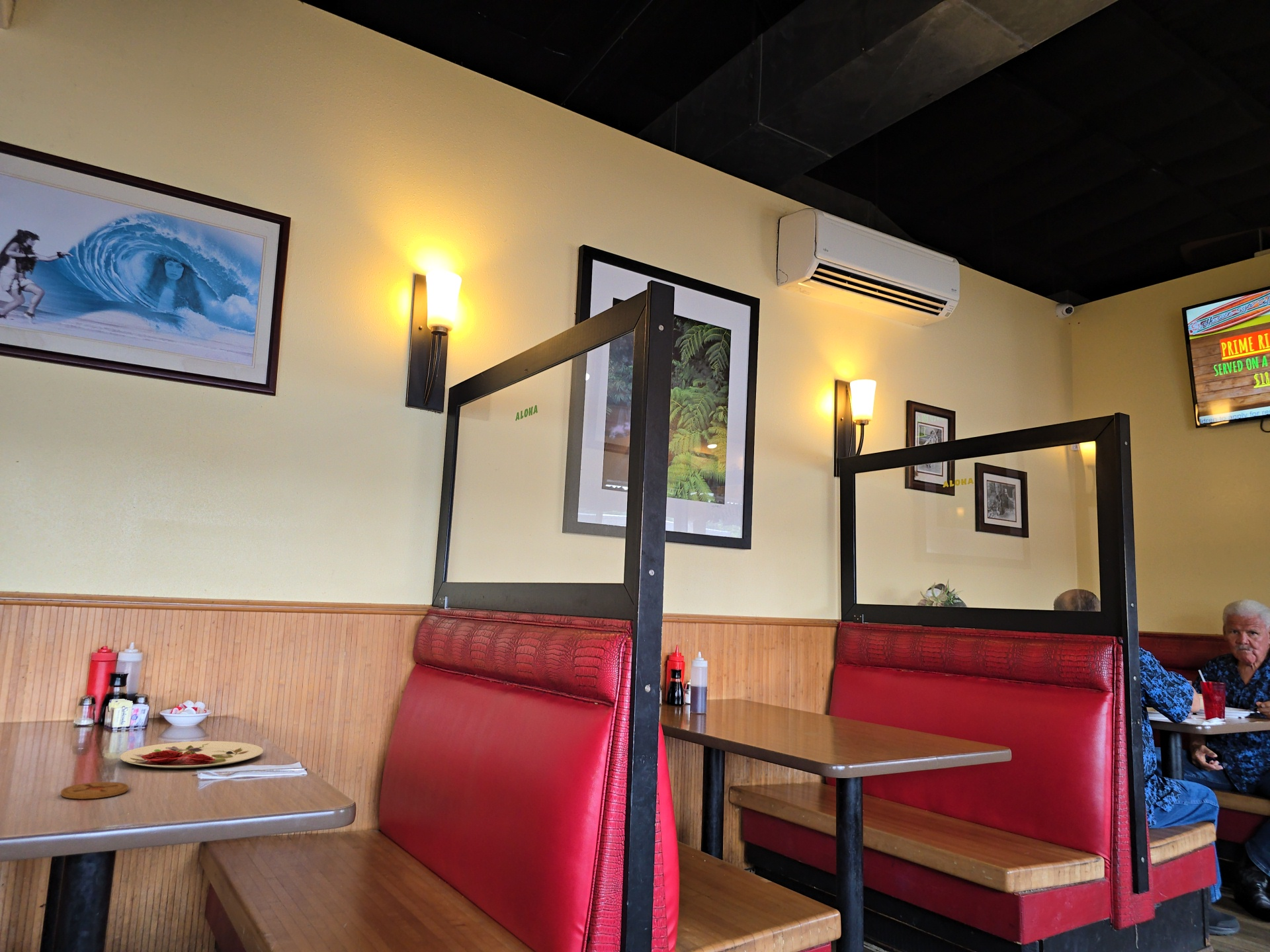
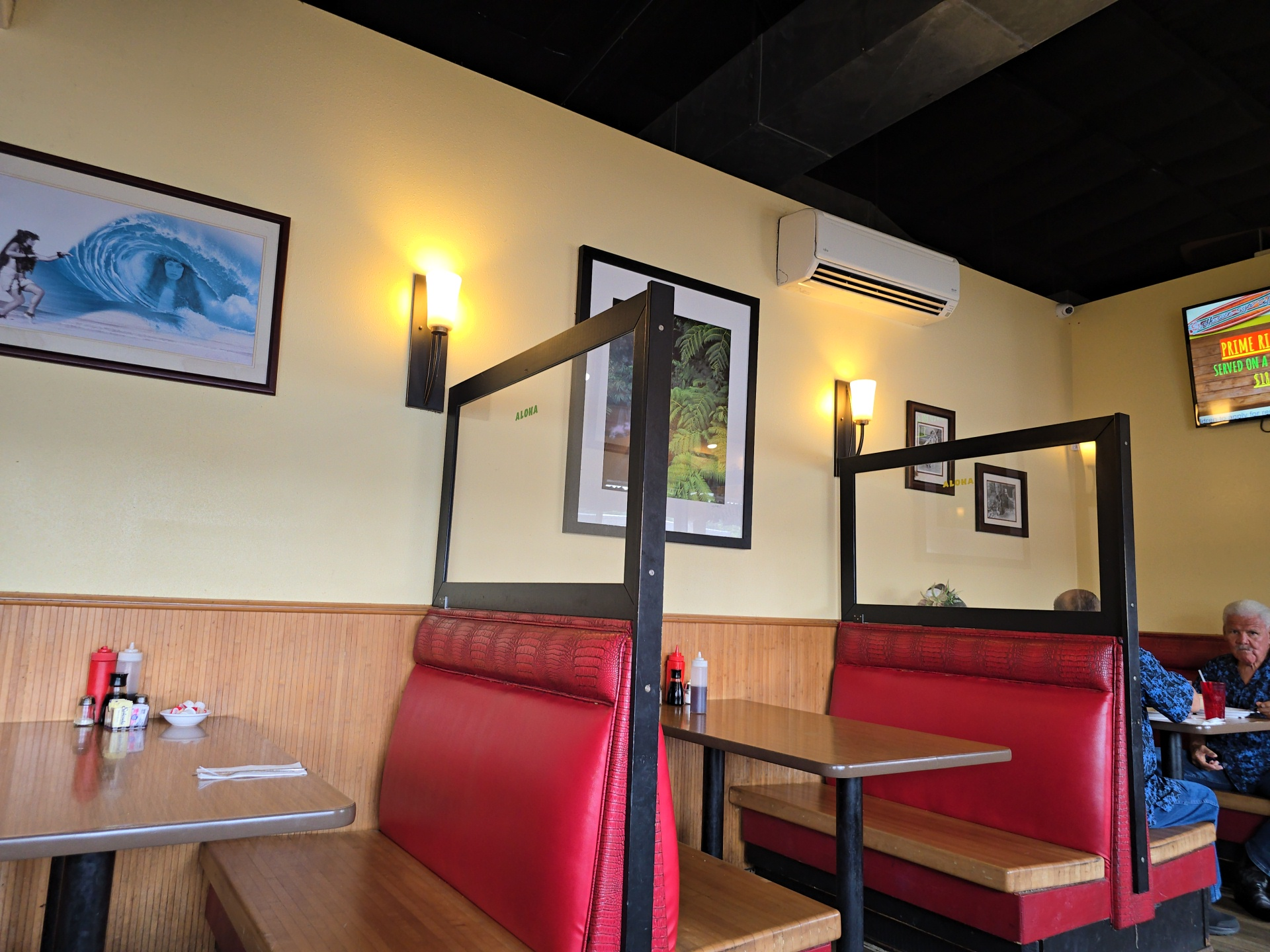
- coaster [60,781,130,800]
- plate [120,740,264,769]
